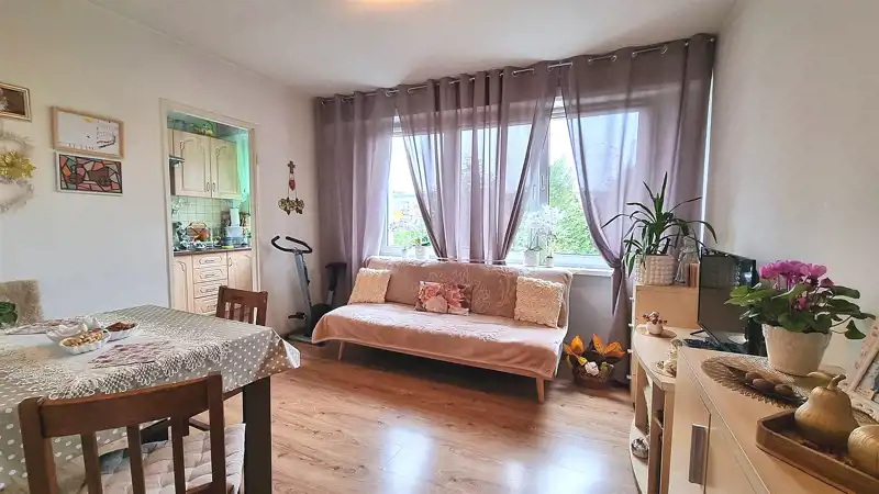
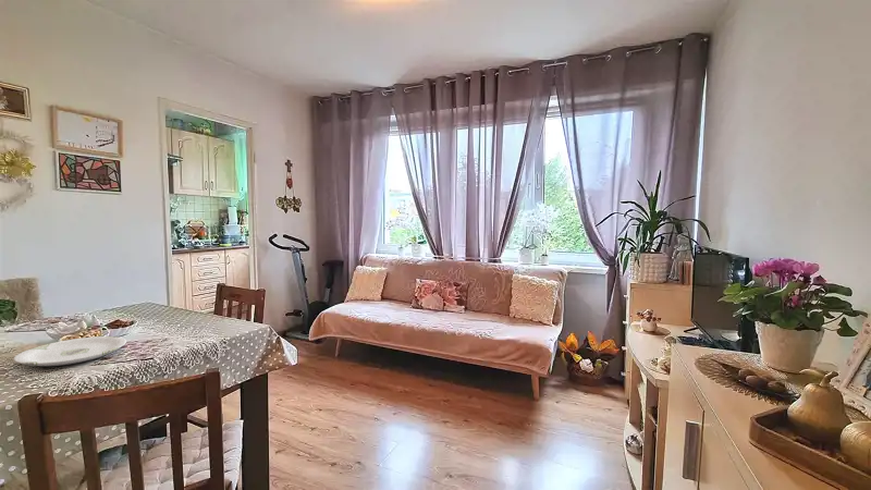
+ plate [13,335,127,367]
